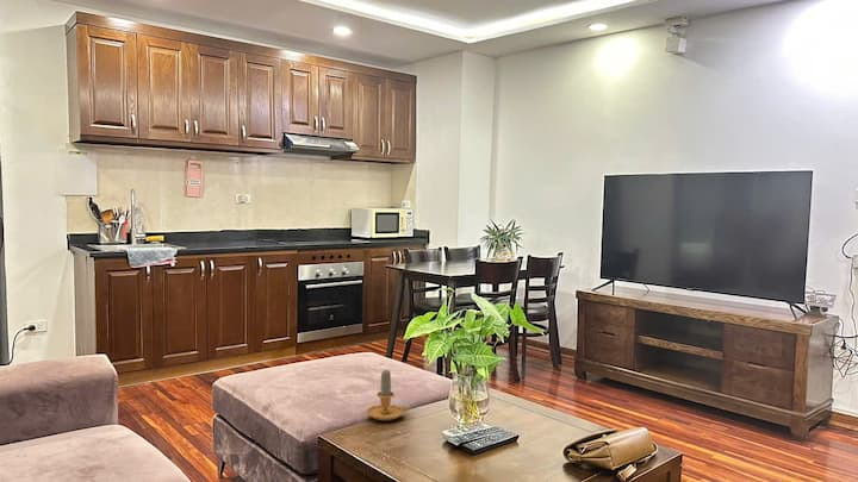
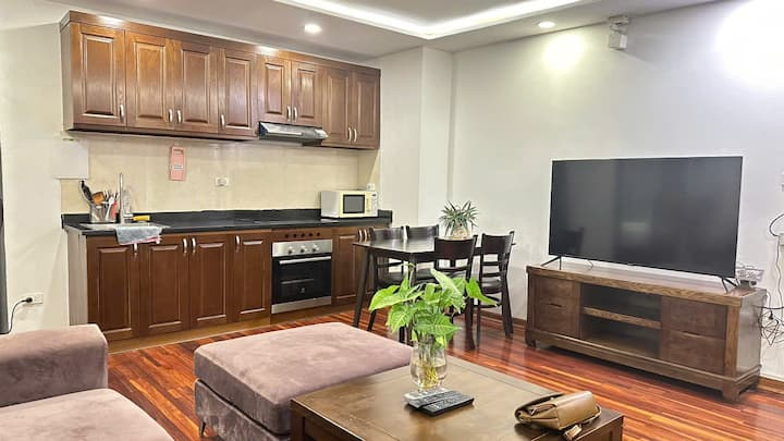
- candle [365,369,411,421]
